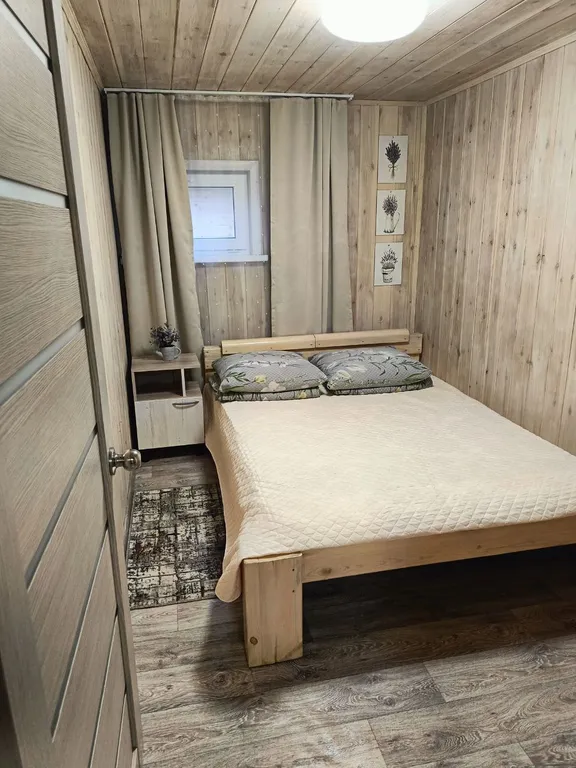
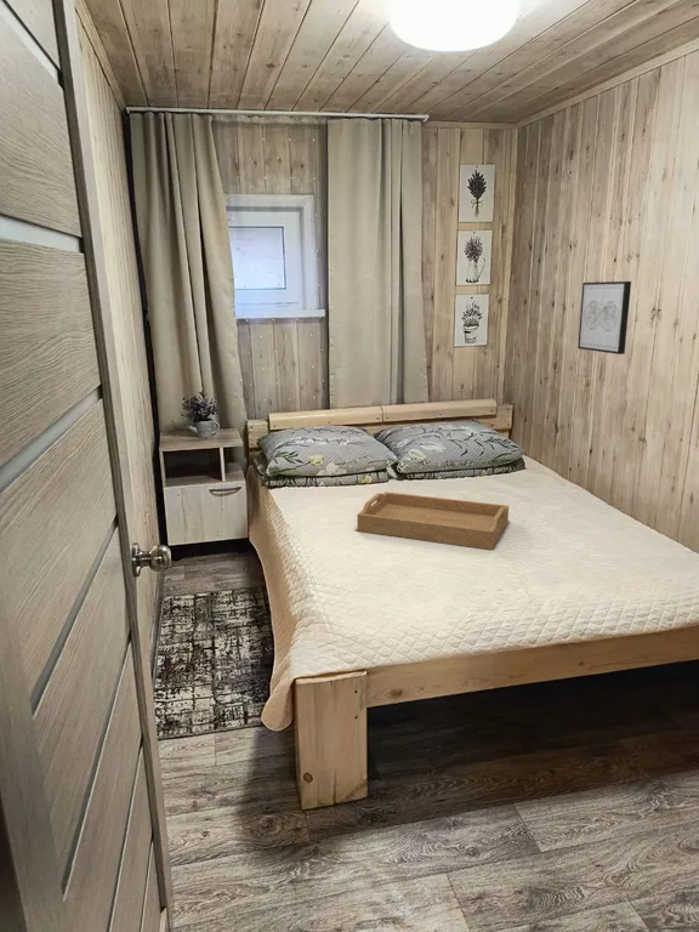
+ serving tray [356,490,510,551]
+ wall art [576,280,632,356]
